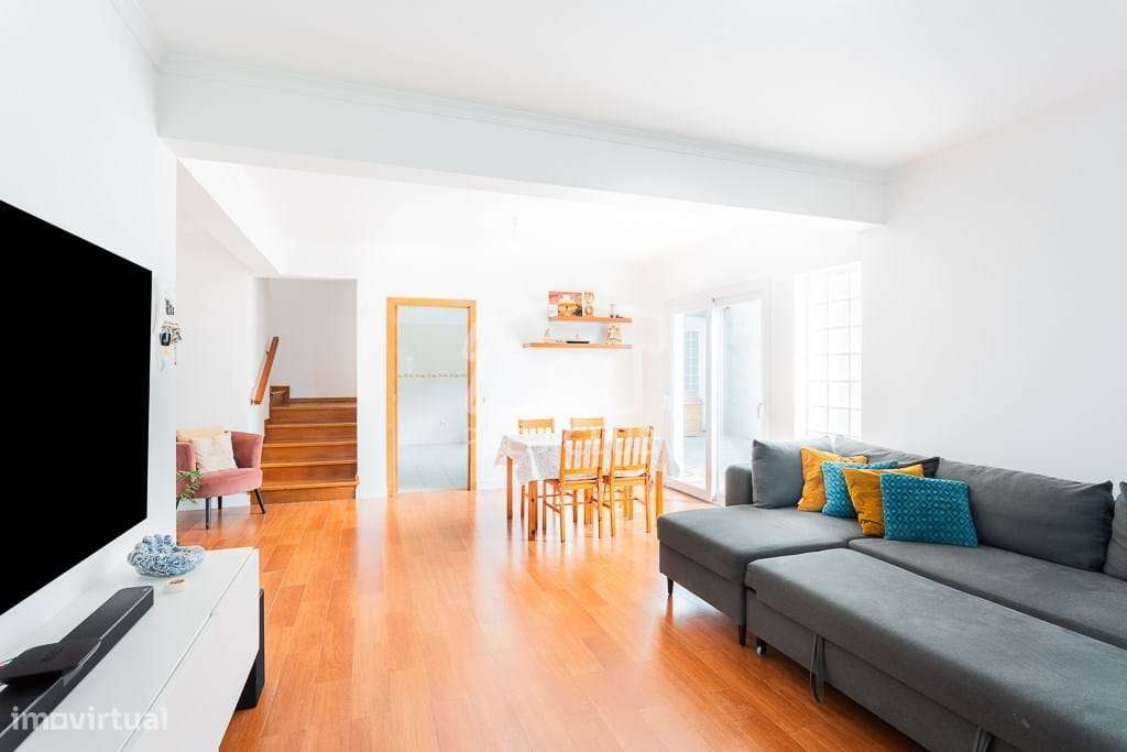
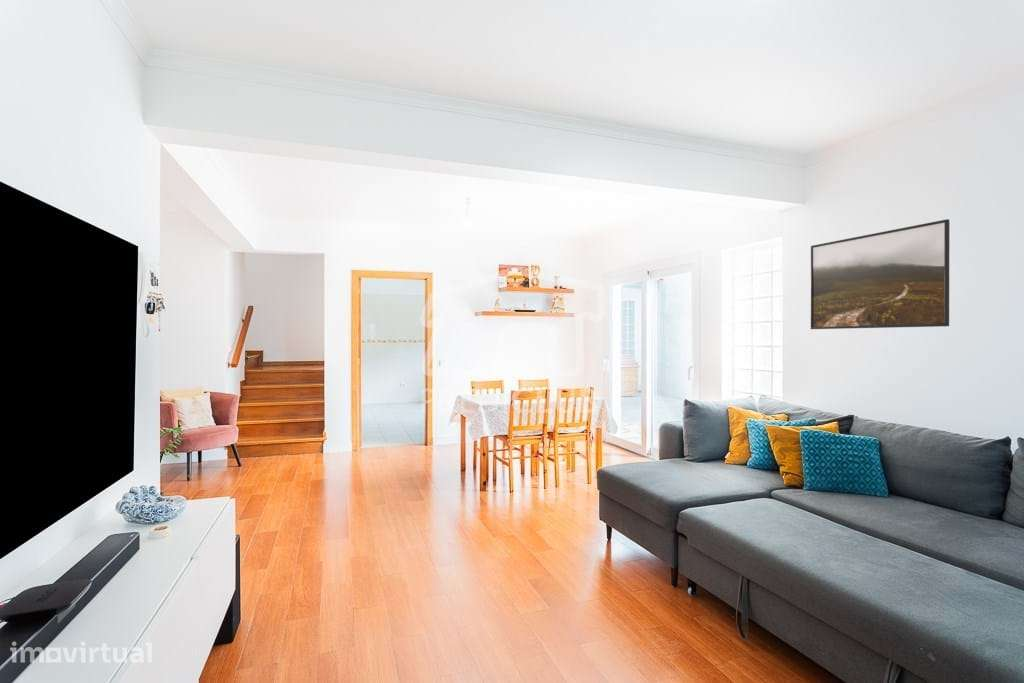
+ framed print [810,218,950,330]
